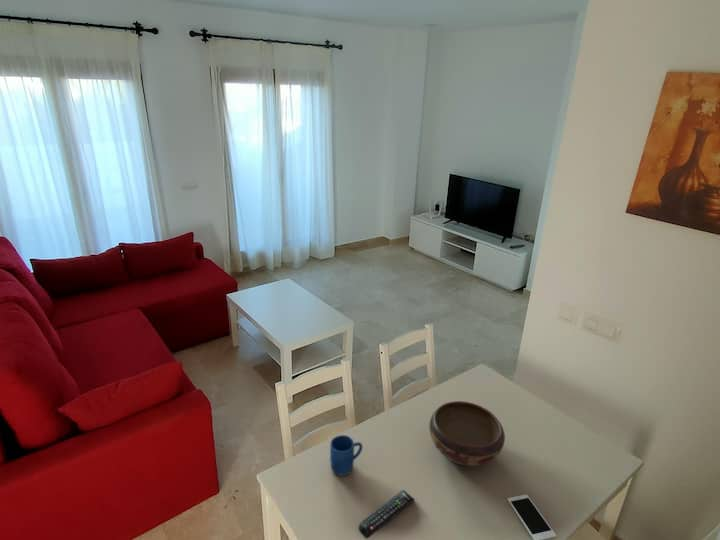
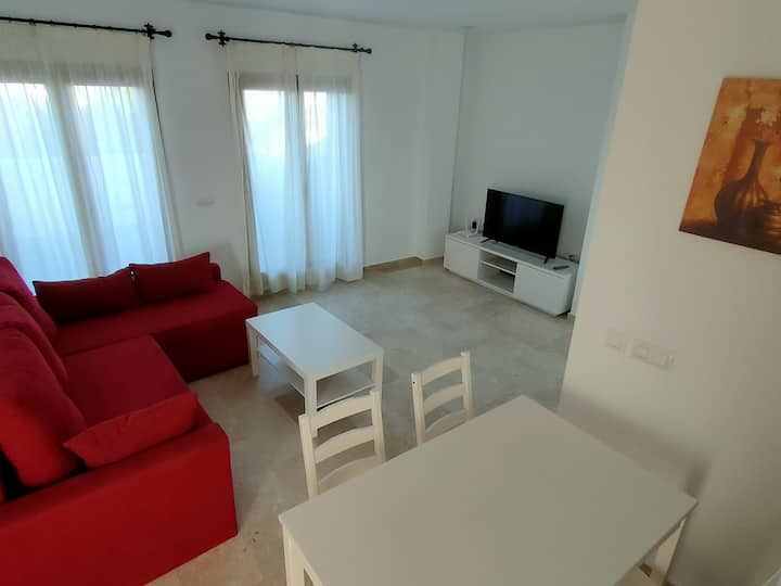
- mug [329,434,364,477]
- remote control [358,489,416,539]
- decorative bowl [429,400,506,467]
- cell phone [506,494,557,540]
